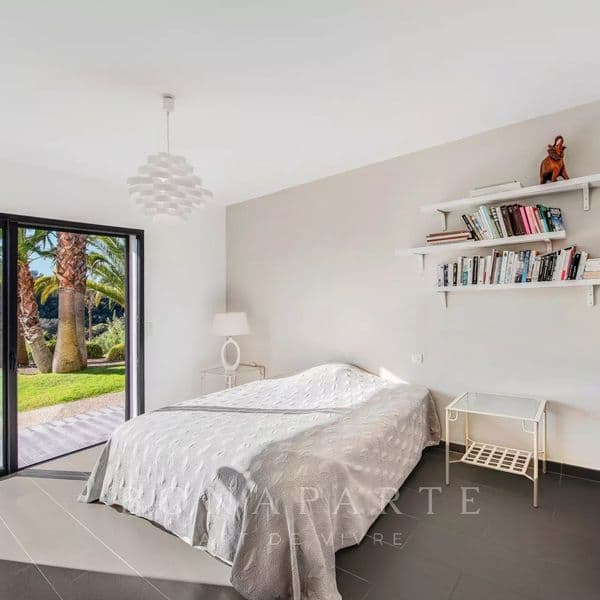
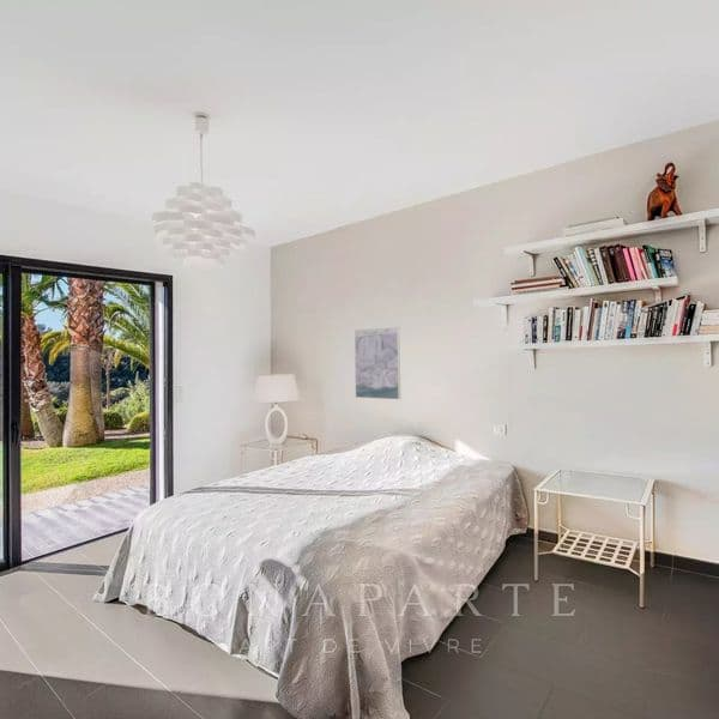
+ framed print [354,326,401,400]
